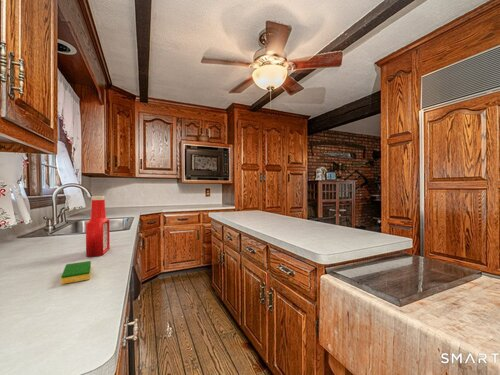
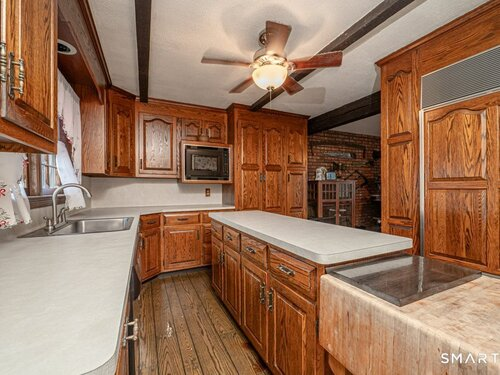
- soap bottle [85,195,111,258]
- dish sponge [60,260,92,285]
